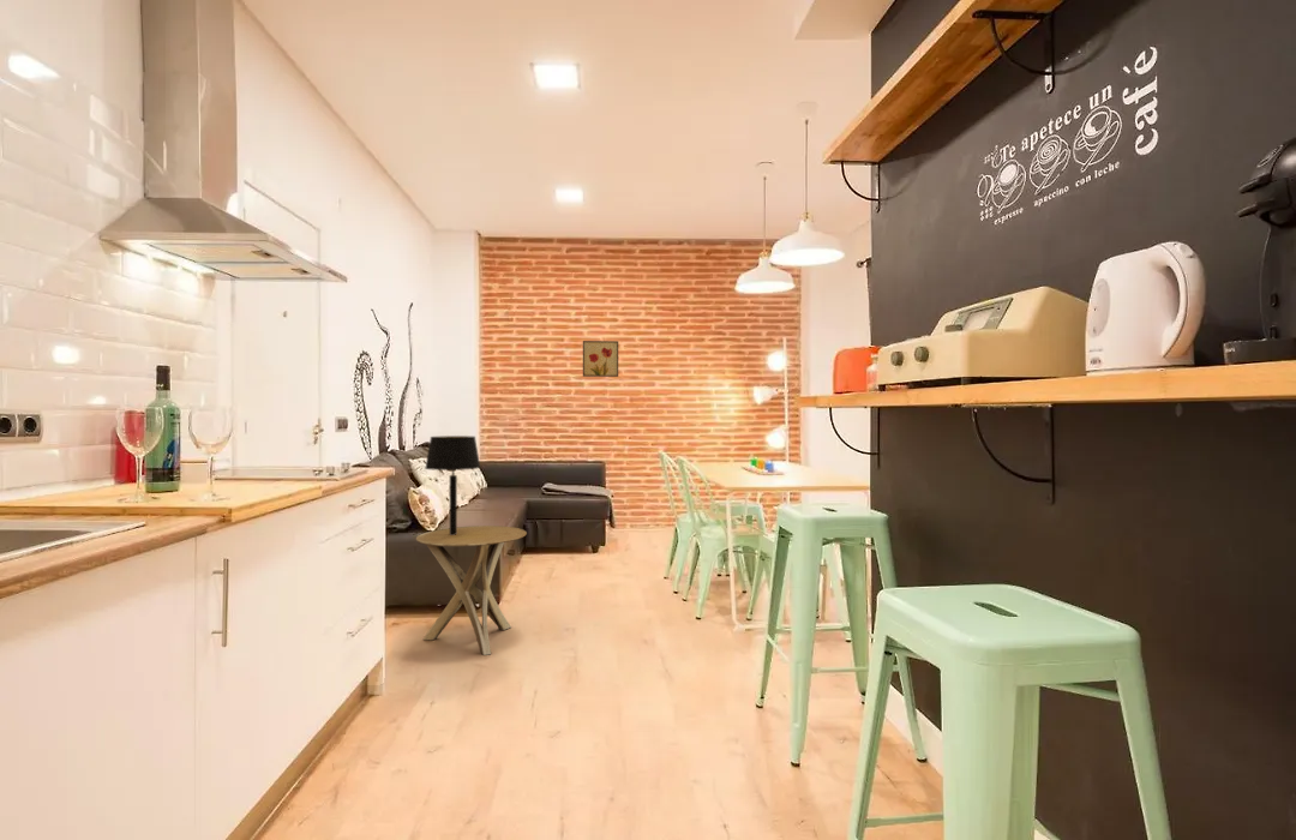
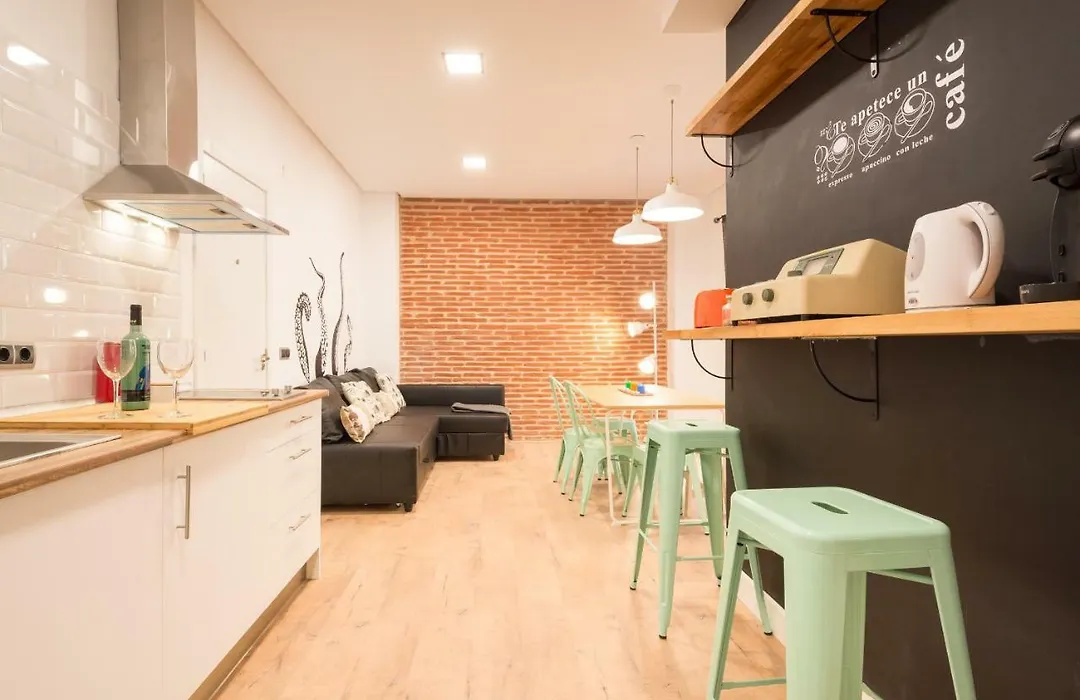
- side table [414,524,528,656]
- wall art [582,340,619,378]
- table lamp [424,434,482,535]
